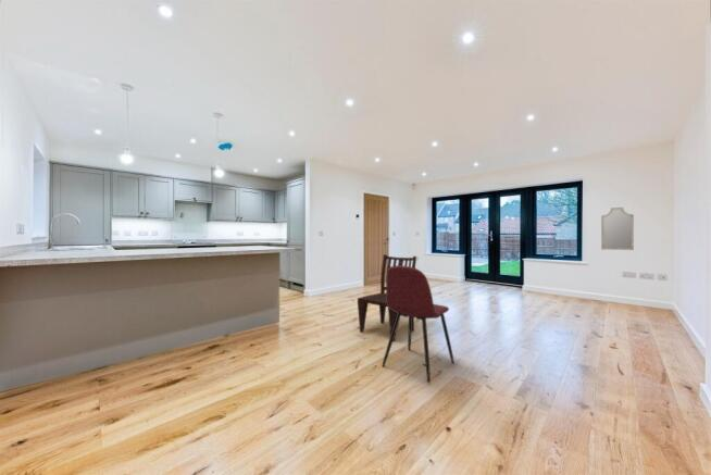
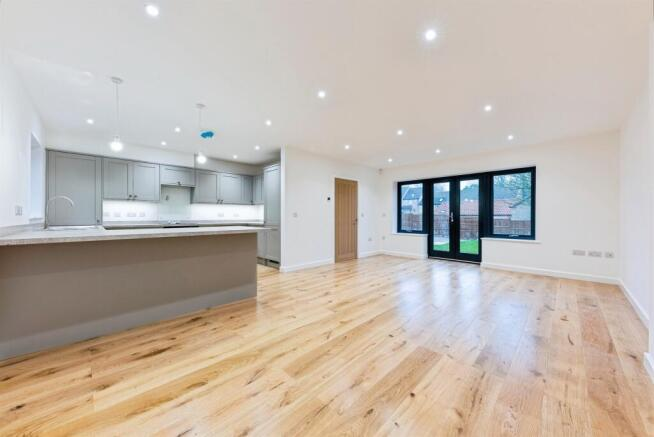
- home mirror [600,207,635,251]
- dining chair [382,265,456,384]
- dining chair [357,253,417,342]
